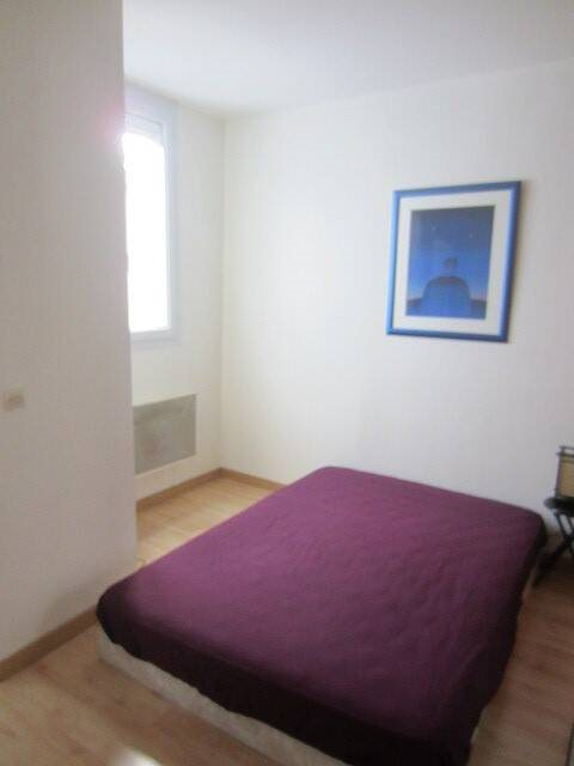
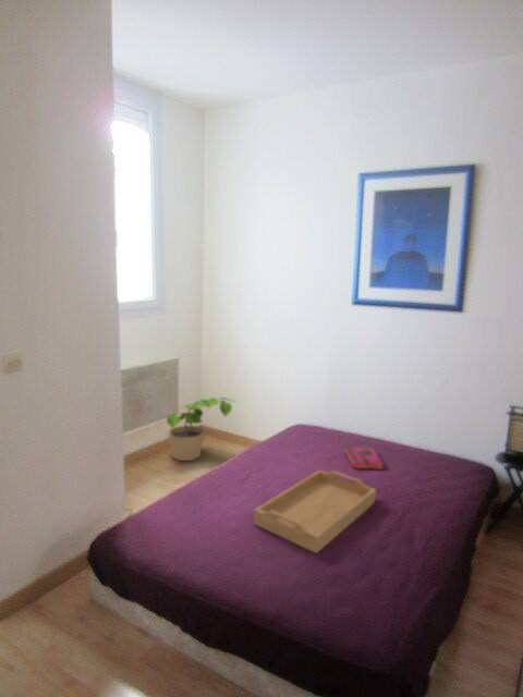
+ serving tray [253,469,377,554]
+ hardback book [344,447,385,470]
+ potted plant [166,396,236,462]
